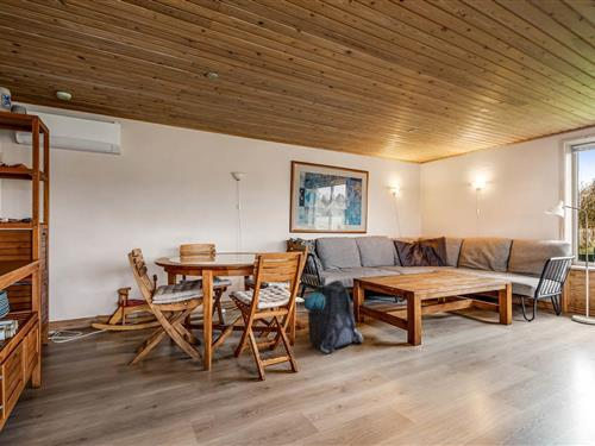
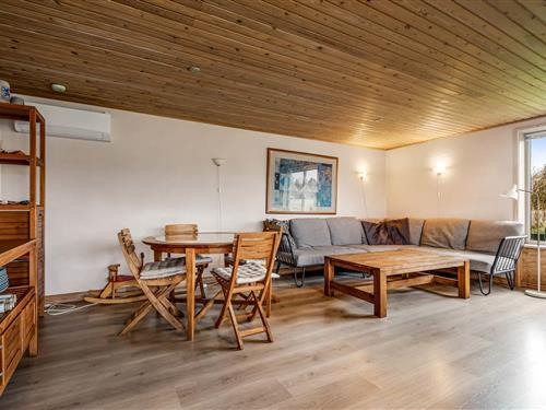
- backpack [302,279,364,354]
